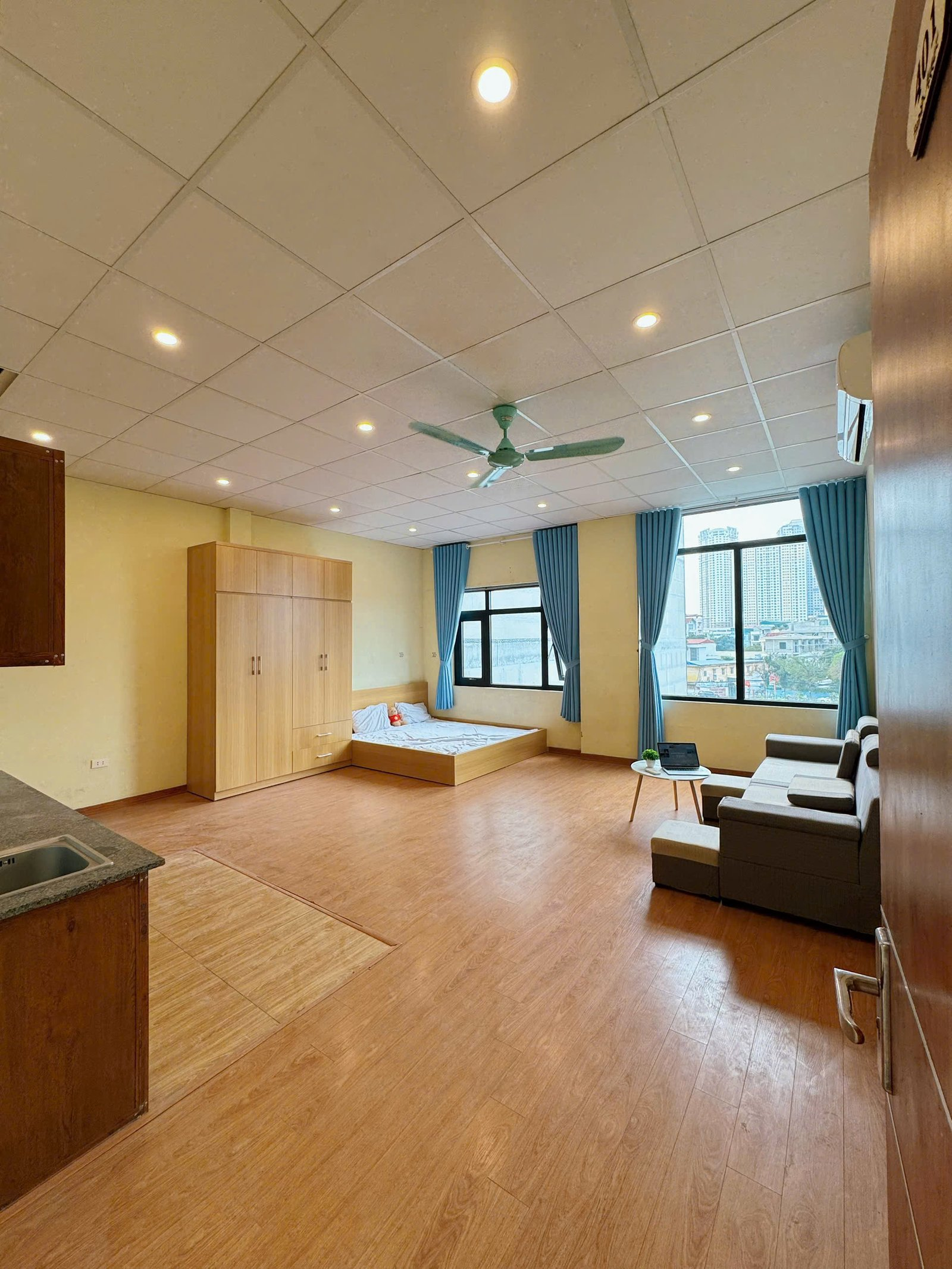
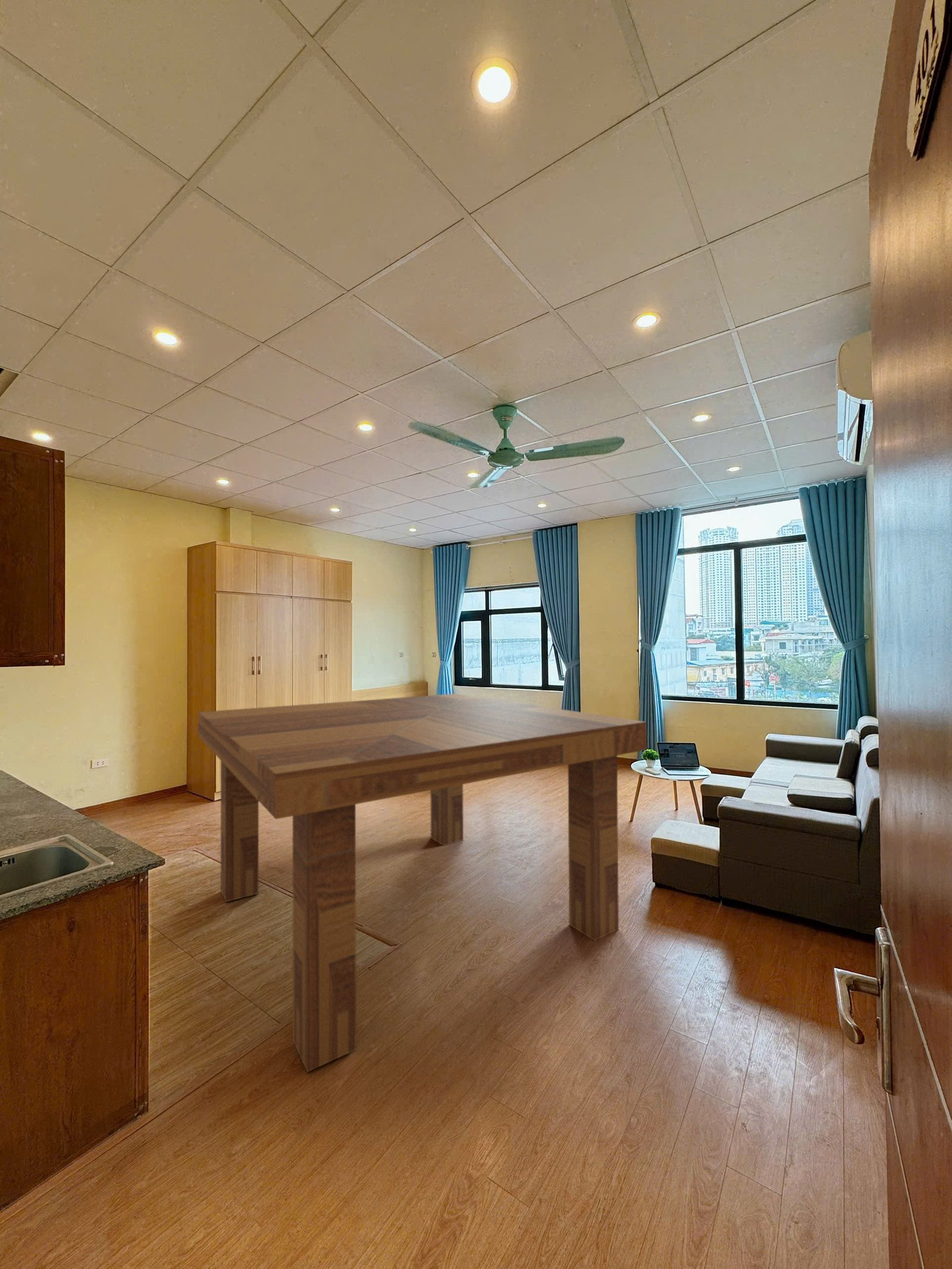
+ dining table [198,693,647,1073]
